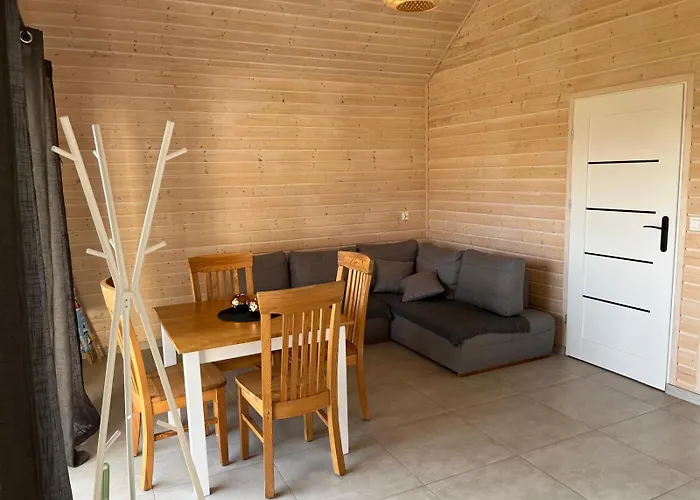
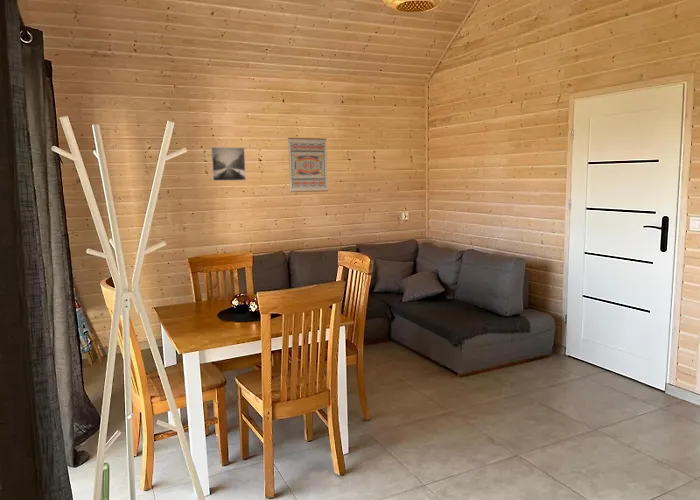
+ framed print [210,146,247,182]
+ wall art [287,137,329,193]
